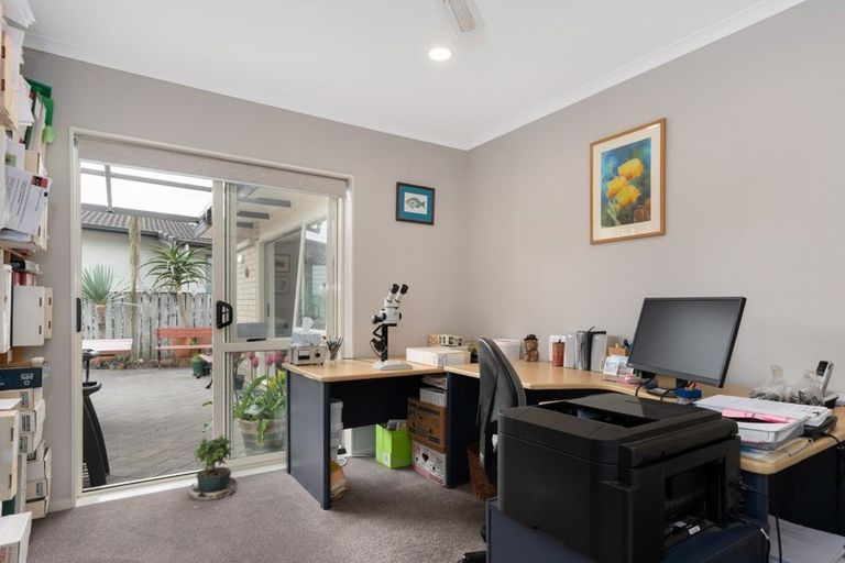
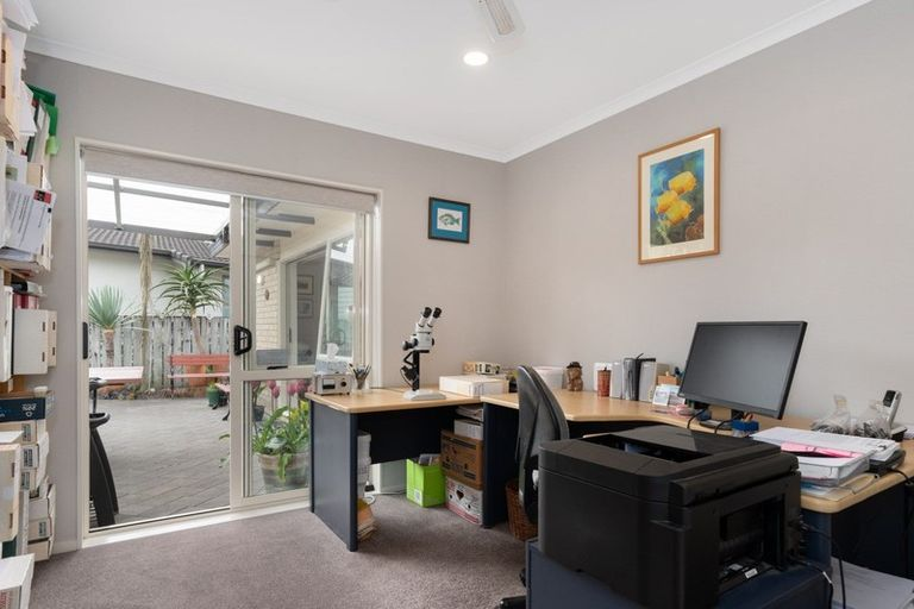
- potted plant [188,432,240,505]
